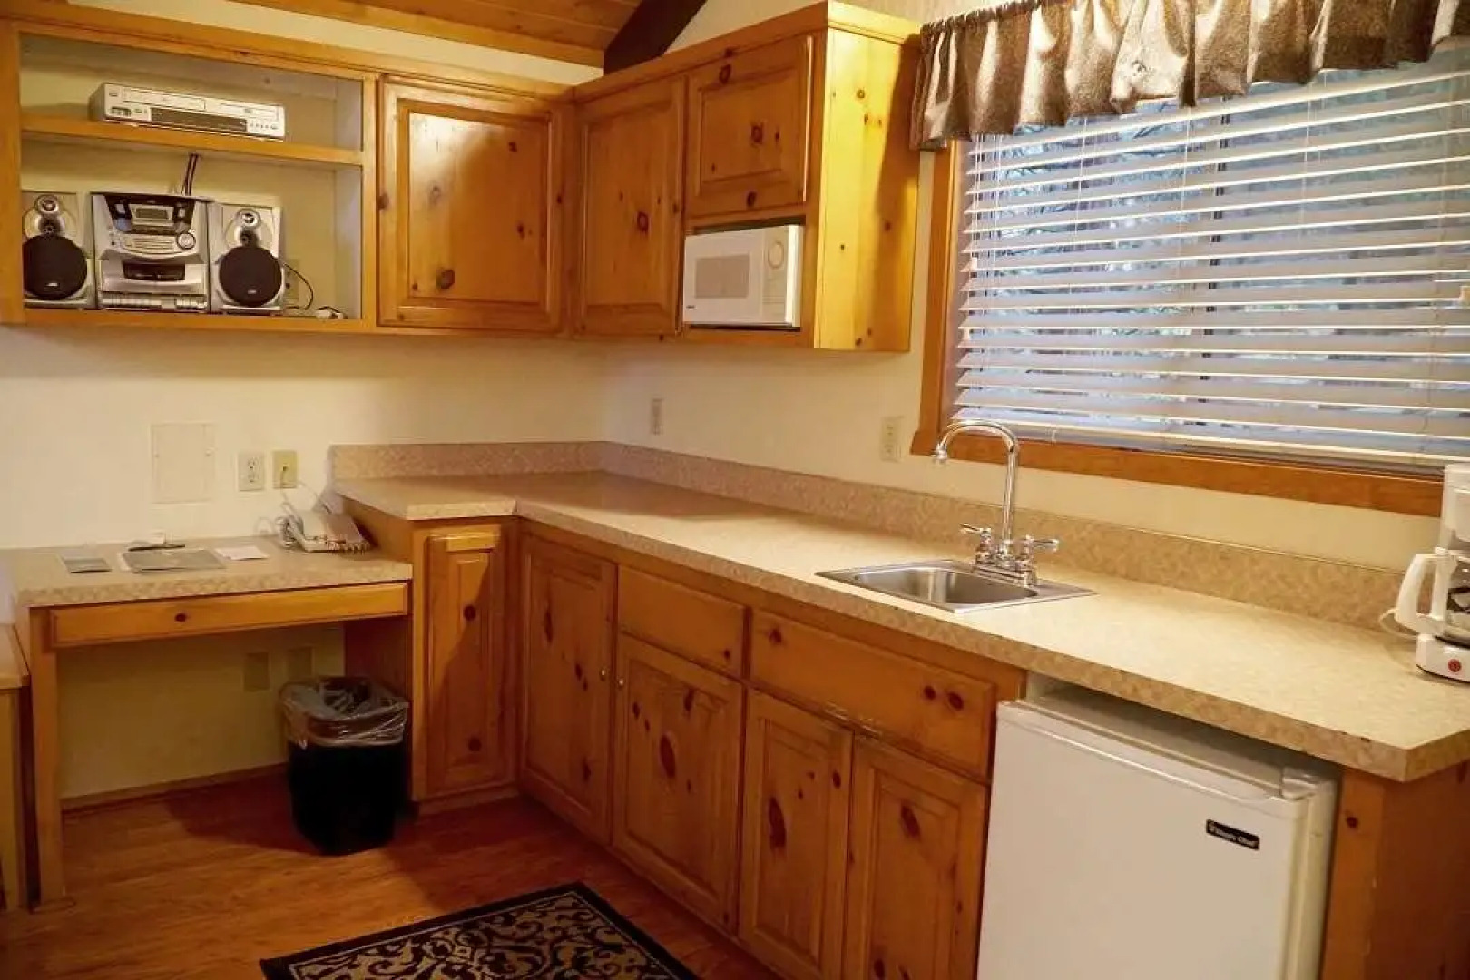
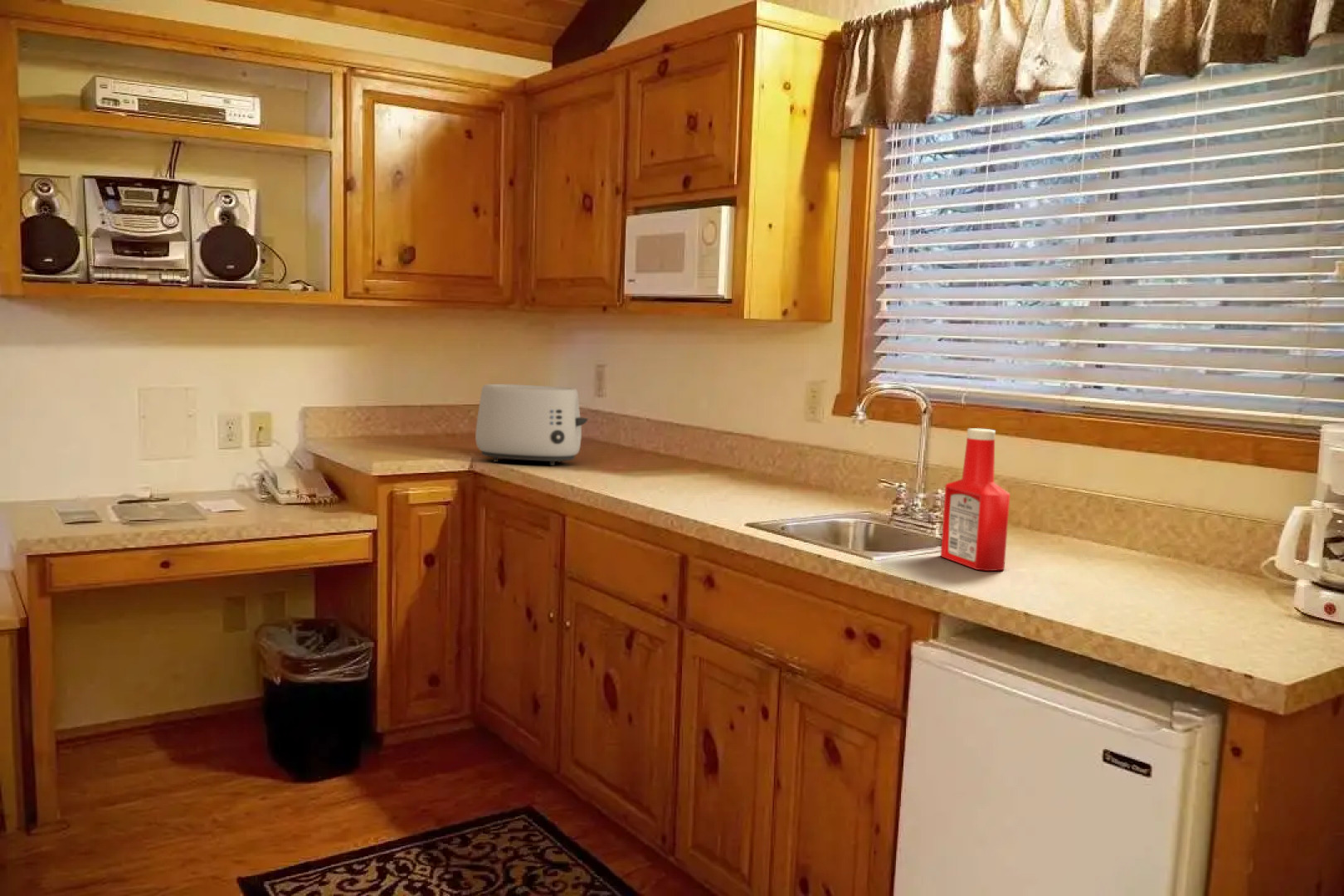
+ toaster [475,383,589,466]
+ soap bottle [940,427,1011,572]
